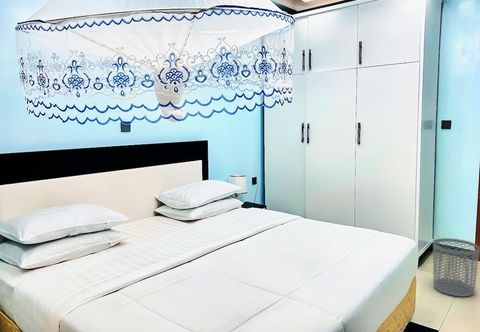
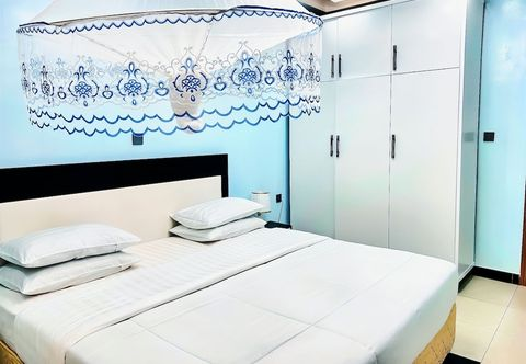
- waste bin [432,237,480,298]
